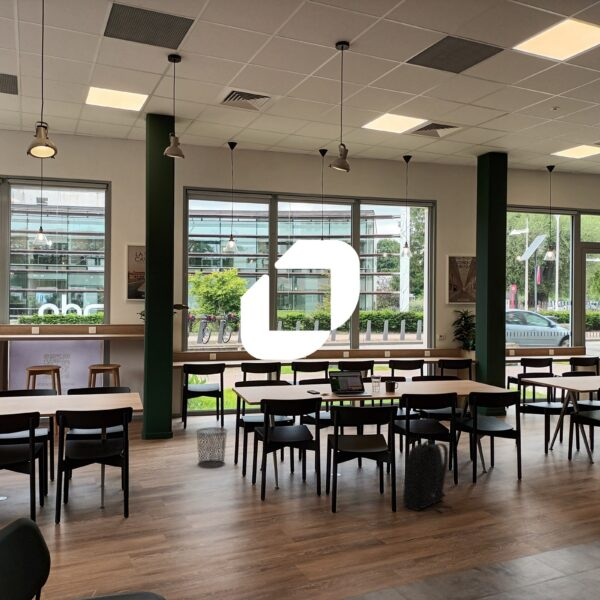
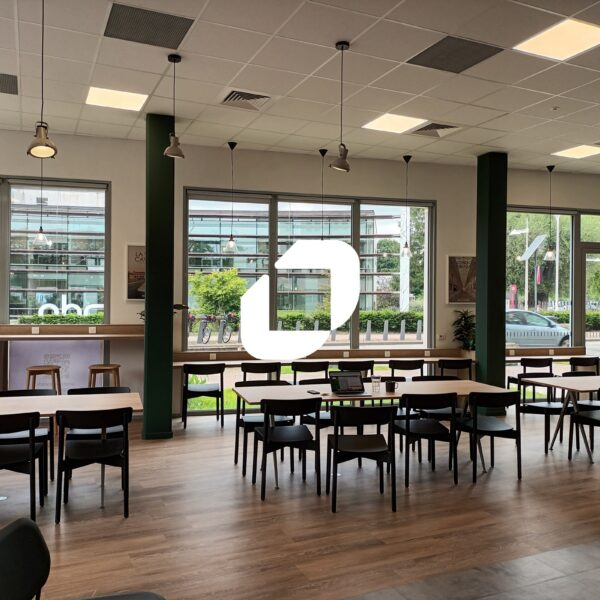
- backpack [402,439,453,514]
- waste bin [195,427,229,469]
